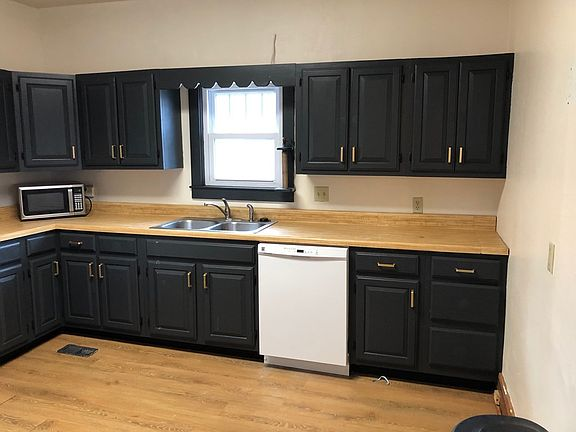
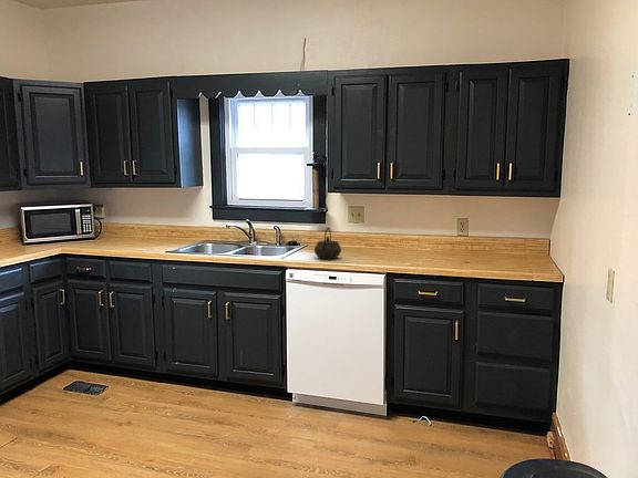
+ kettle [313,226,342,260]
